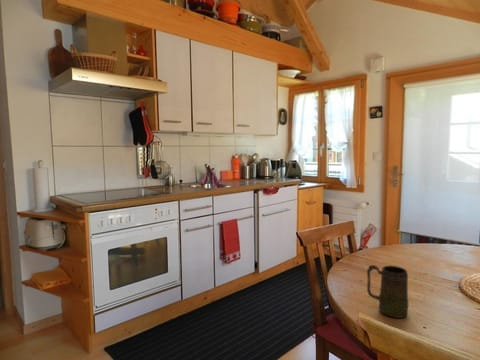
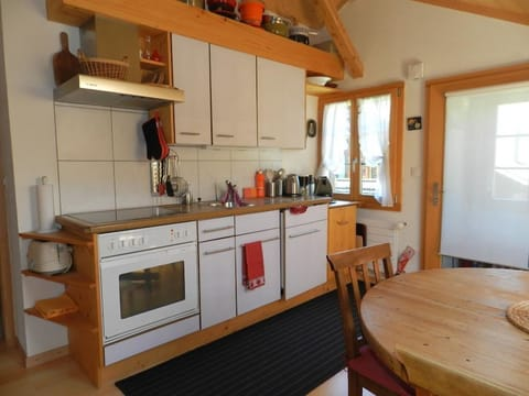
- mug [366,264,409,319]
